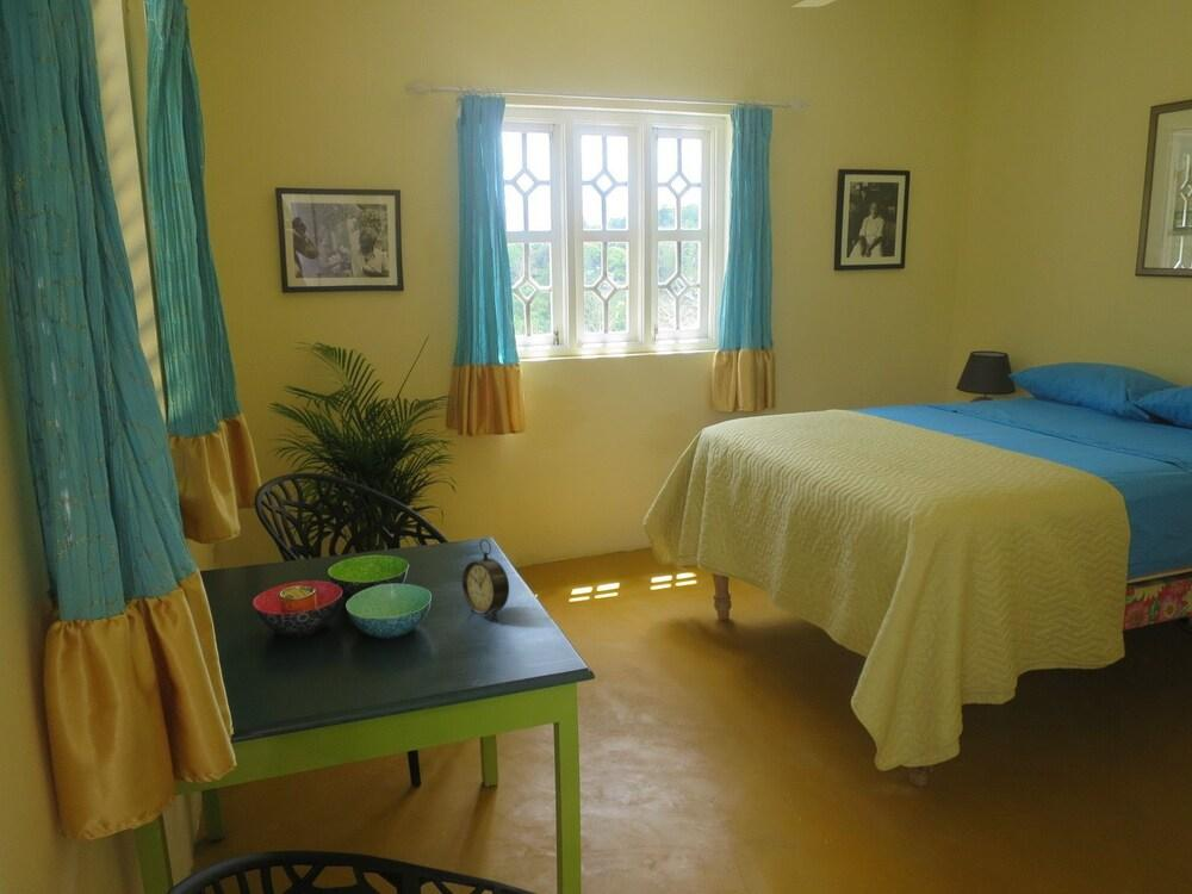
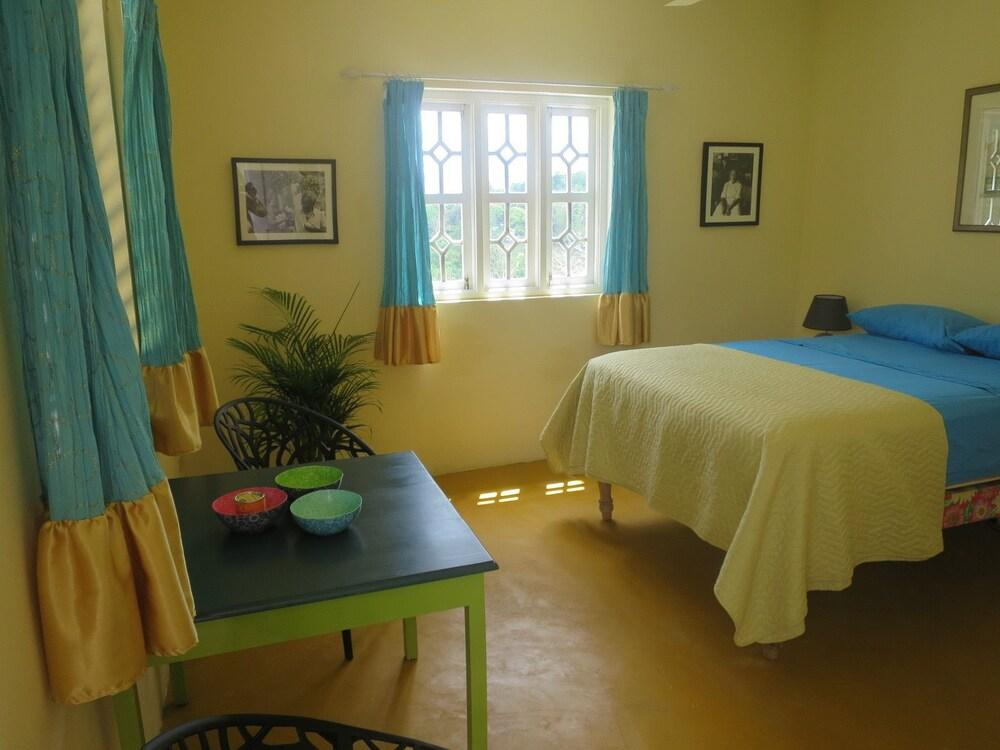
- alarm clock [461,538,510,623]
